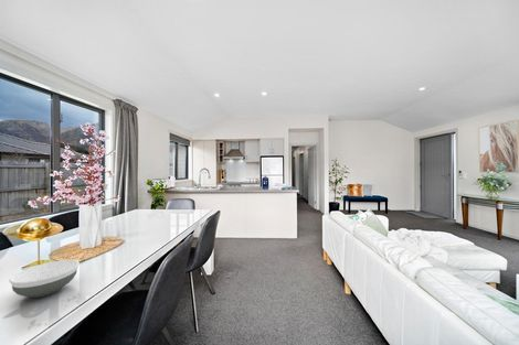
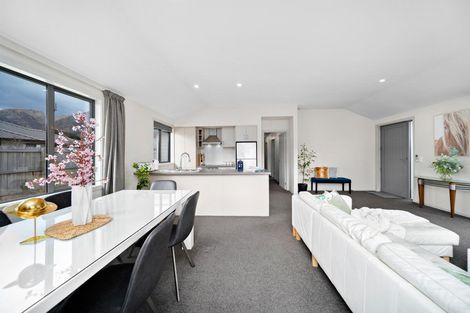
- bowl [8,259,81,299]
